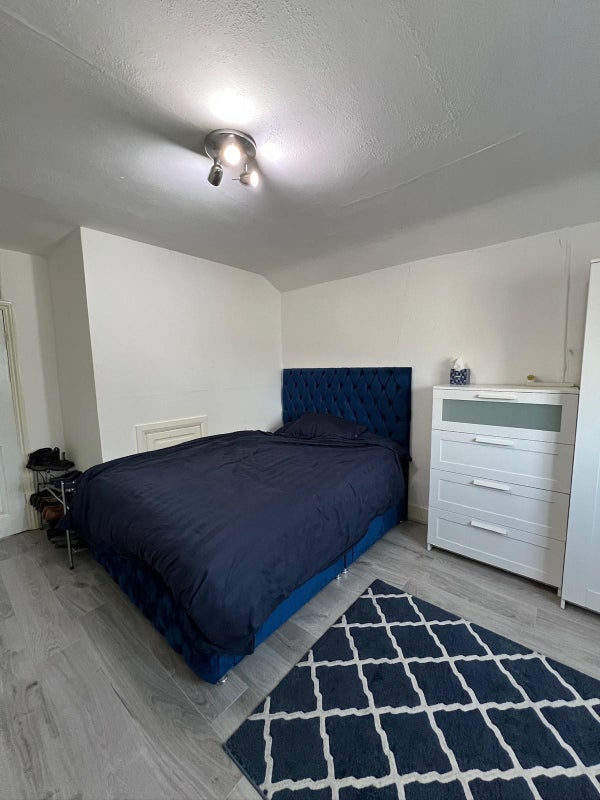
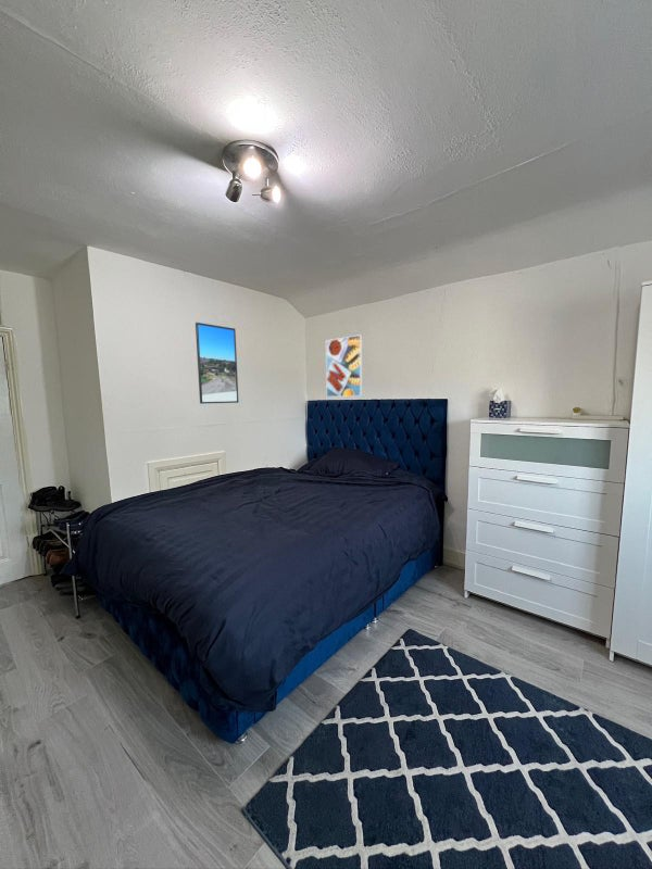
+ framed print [325,333,363,398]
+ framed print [195,322,239,405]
